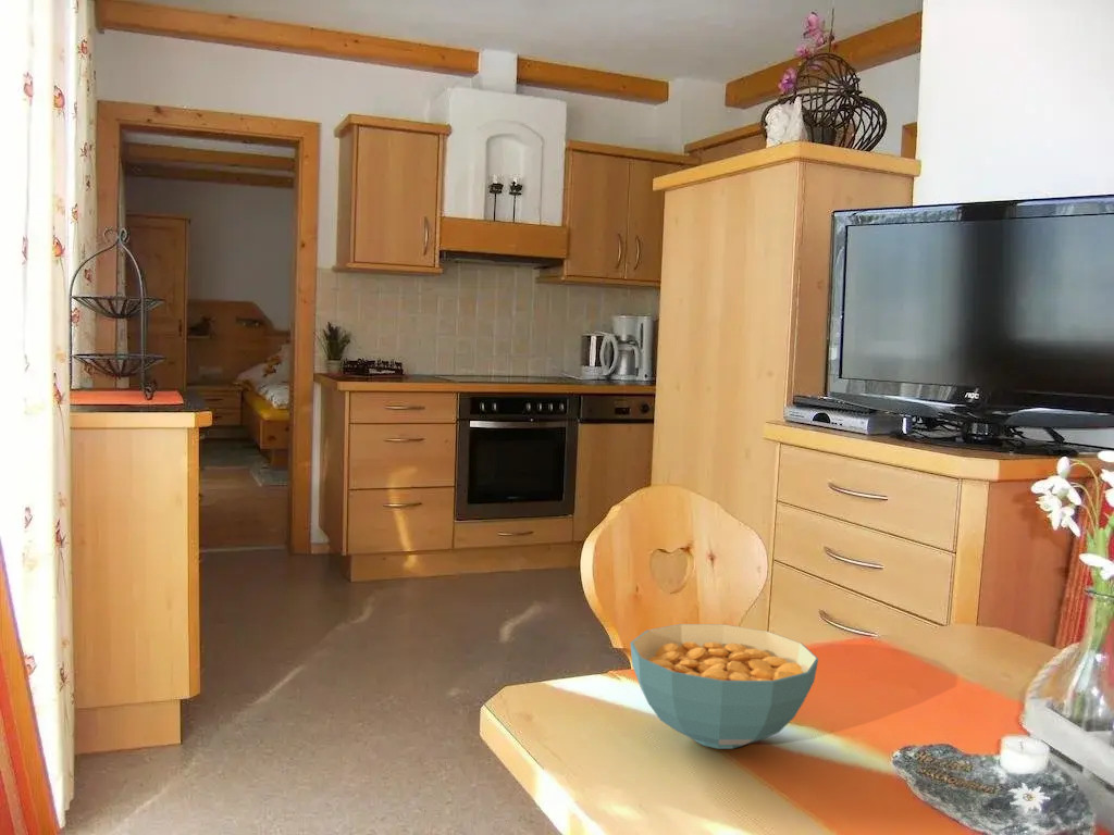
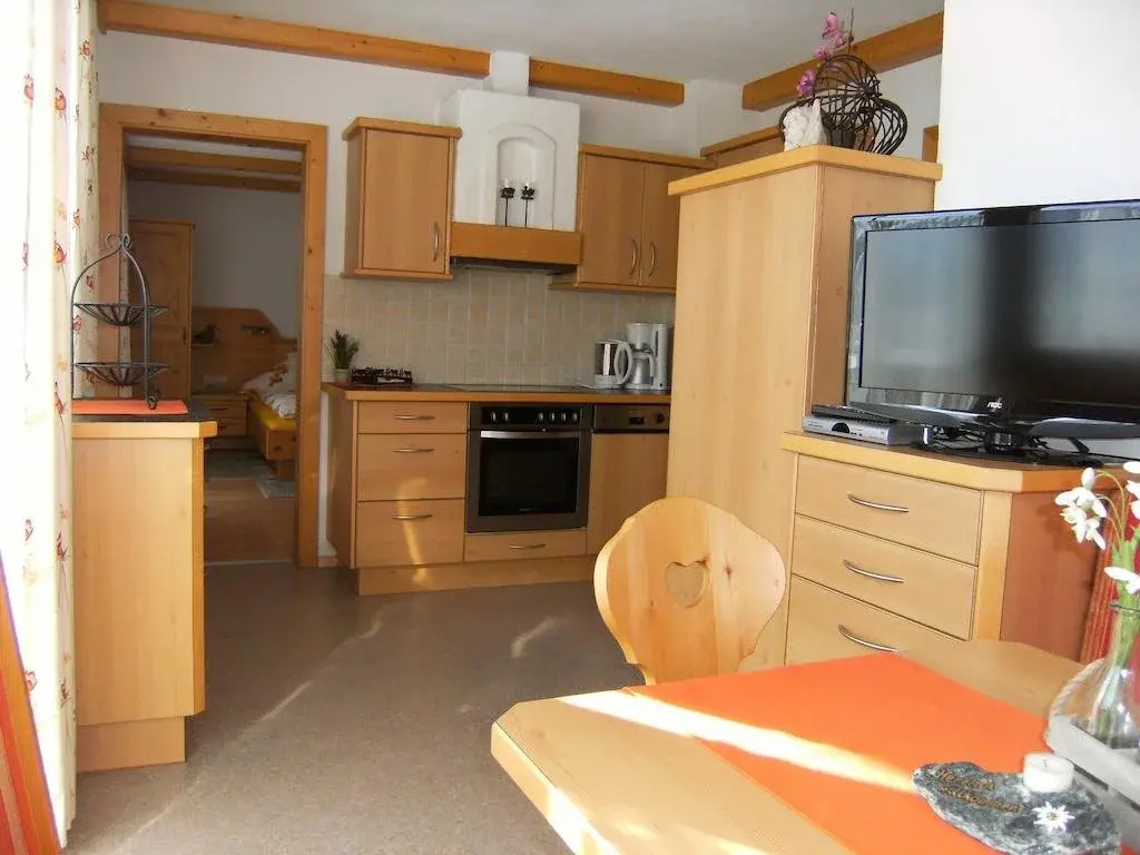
- cereal bowl [630,623,819,750]
